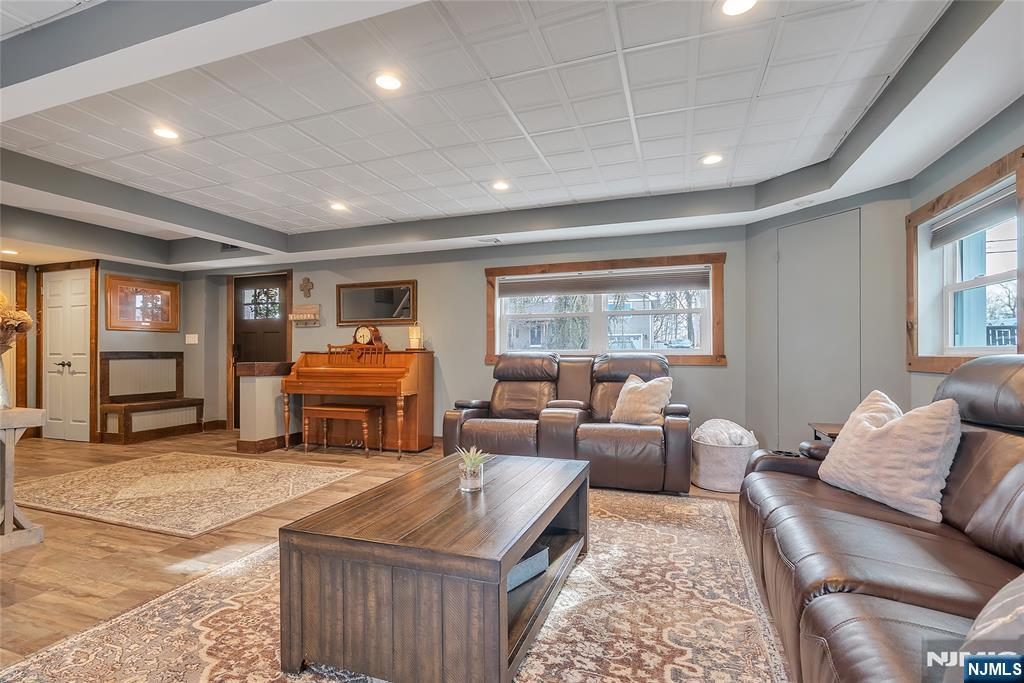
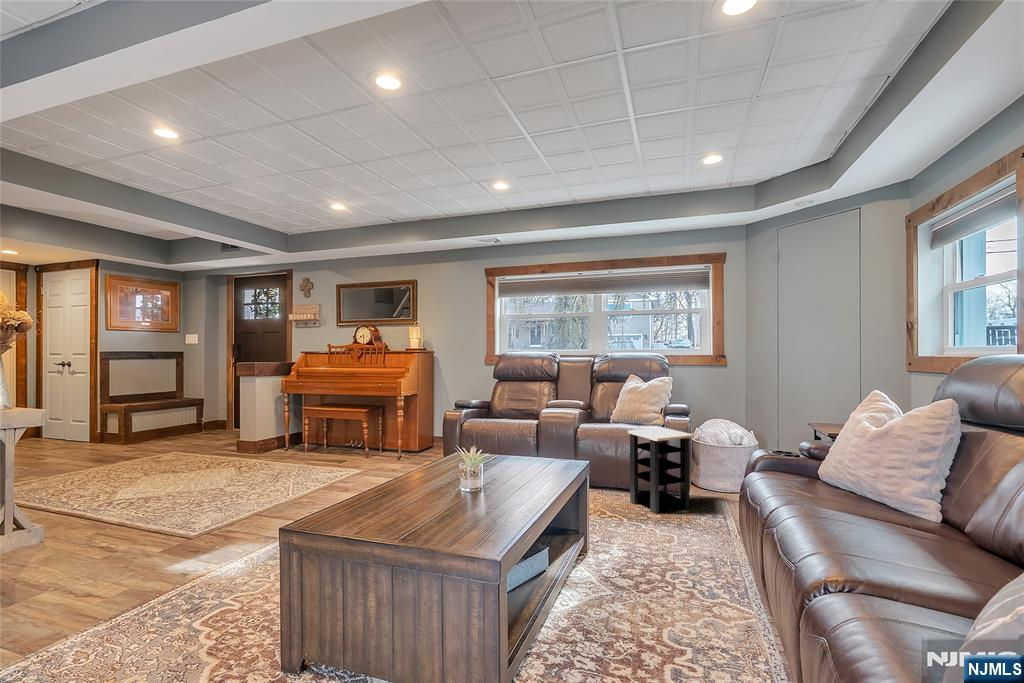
+ side table [627,426,695,515]
